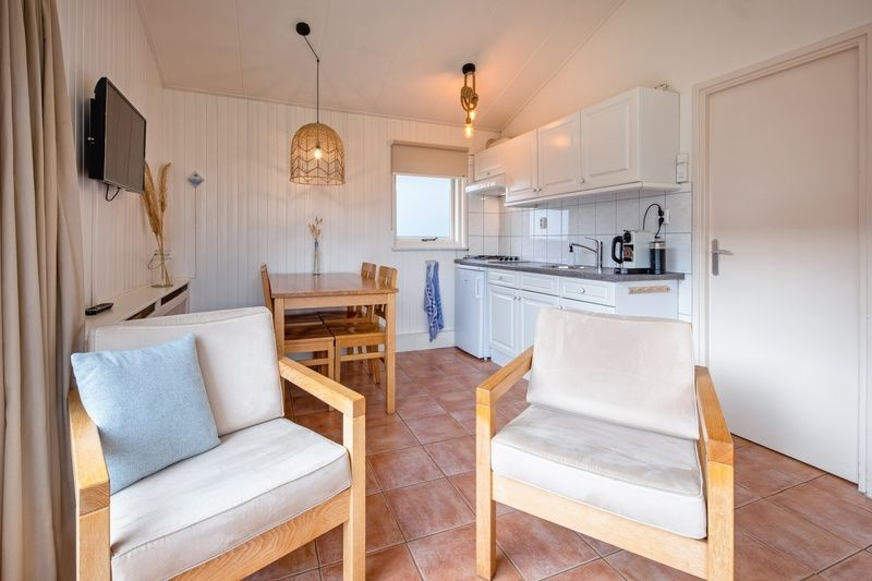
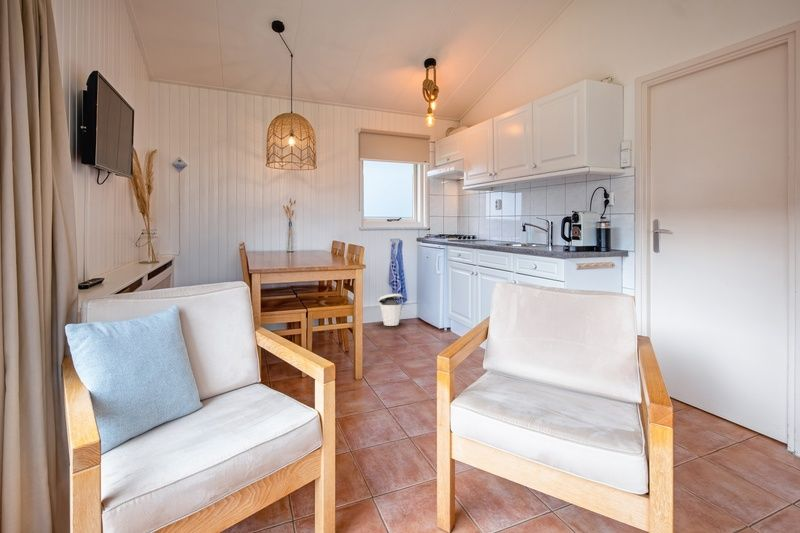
+ trash can [377,293,404,327]
